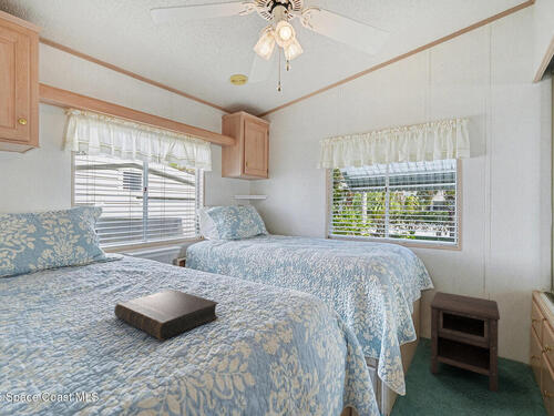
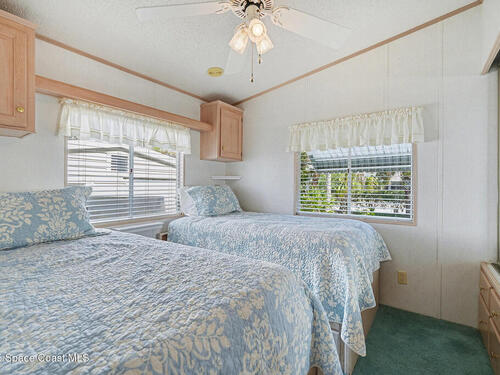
- nightstand [429,291,501,394]
- book [113,288,219,342]
